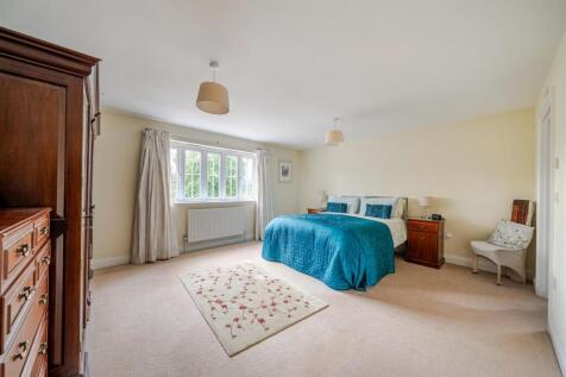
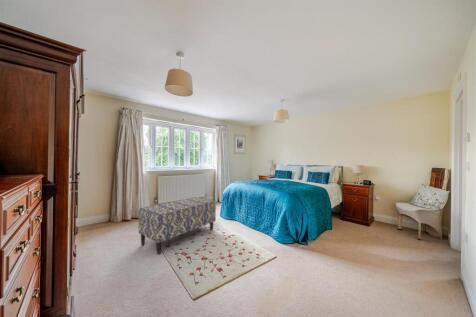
+ bench [137,196,217,255]
